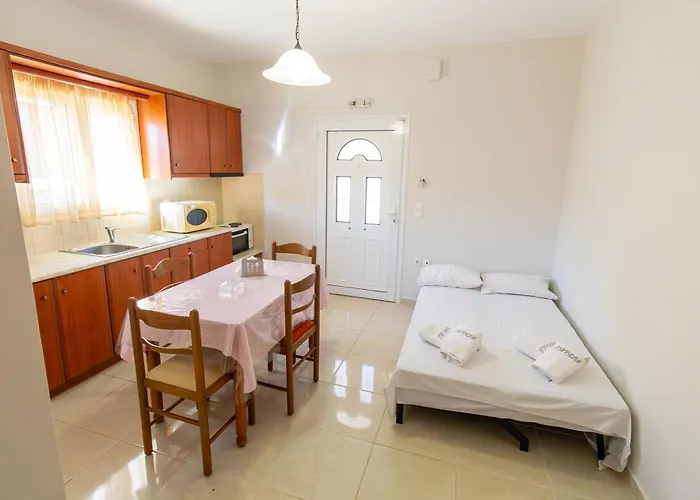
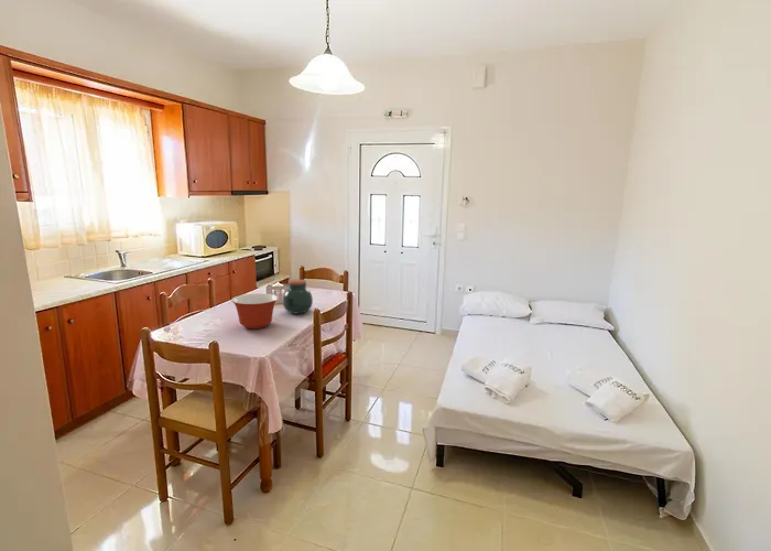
+ jar [282,279,314,314]
+ mixing bowl [230,292,279,329]
